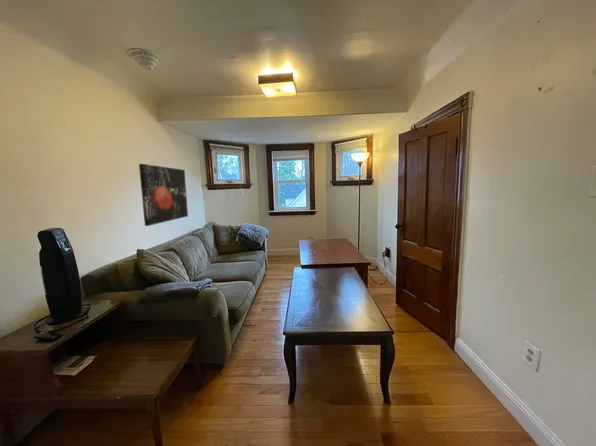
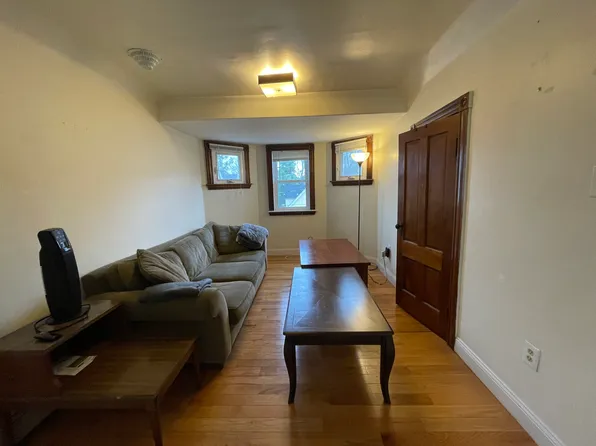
- wall art [138,163,189,227]
